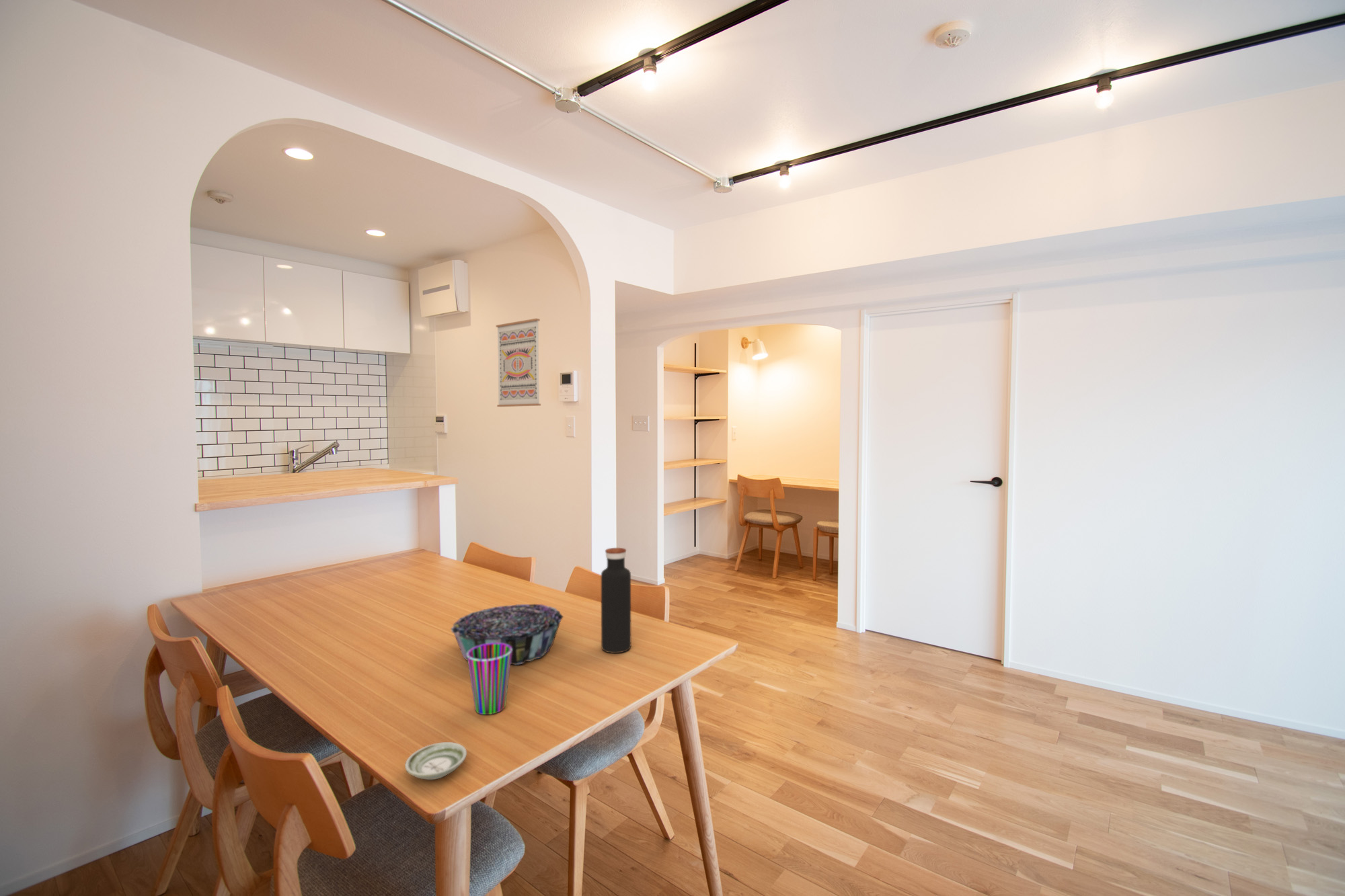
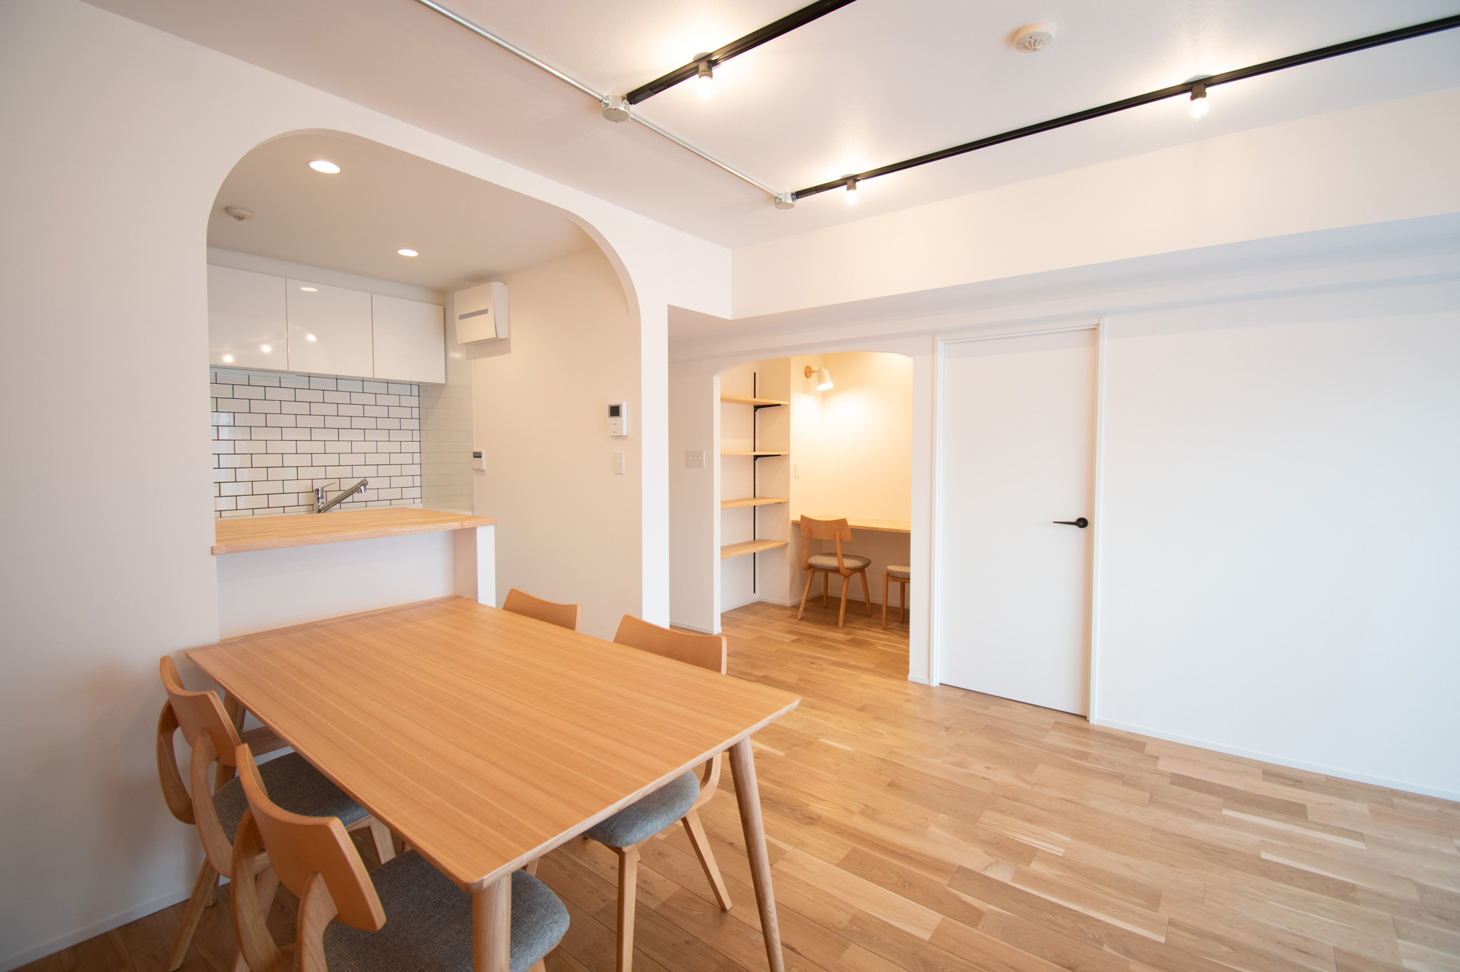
- water bottle [601,547,631,654]
- decorative bowl [450,604,564,665]
- wall art [496,318,541,407]
- cup [467,643,512,715]
- saucer [404,741,467,780]
